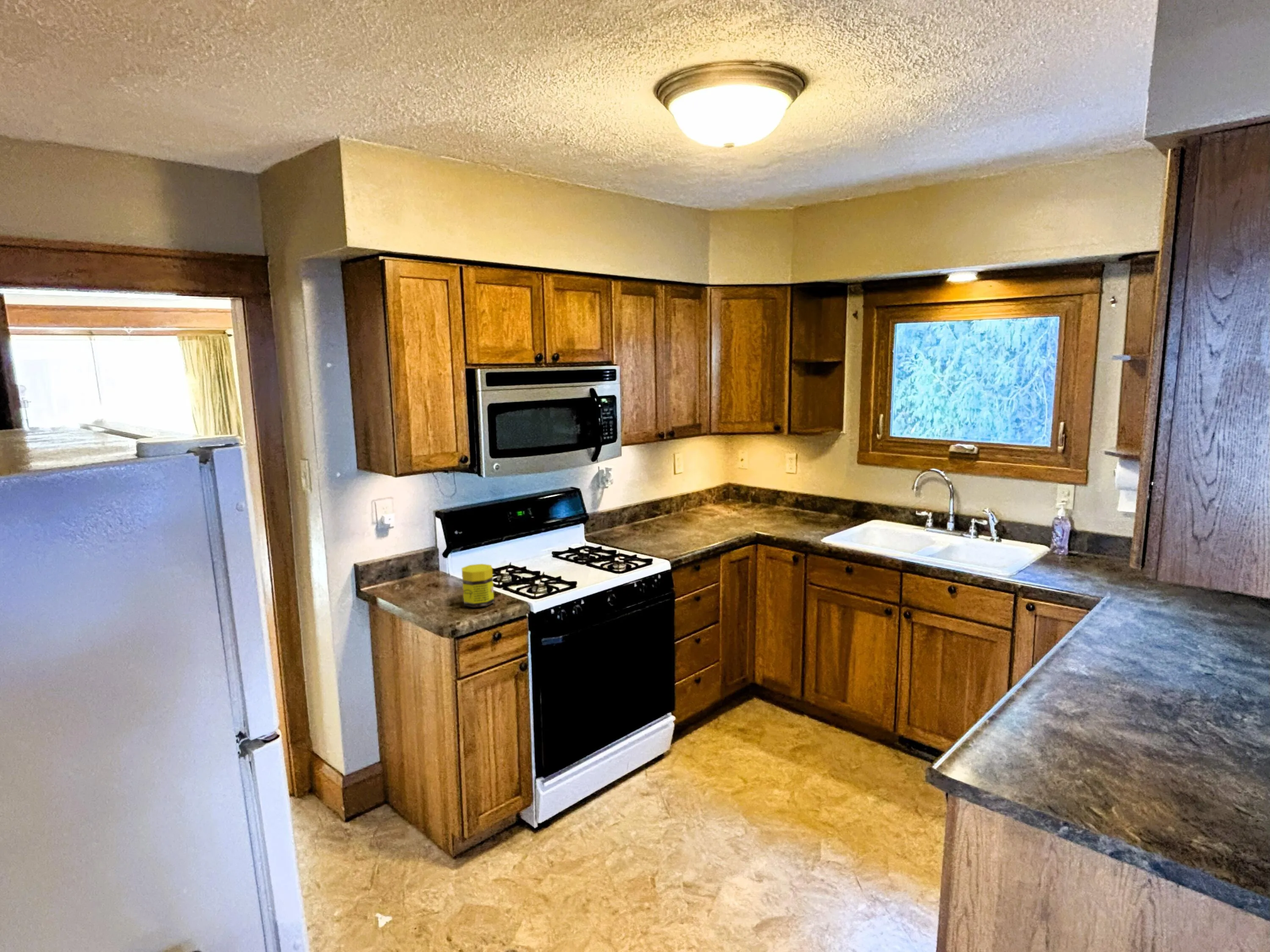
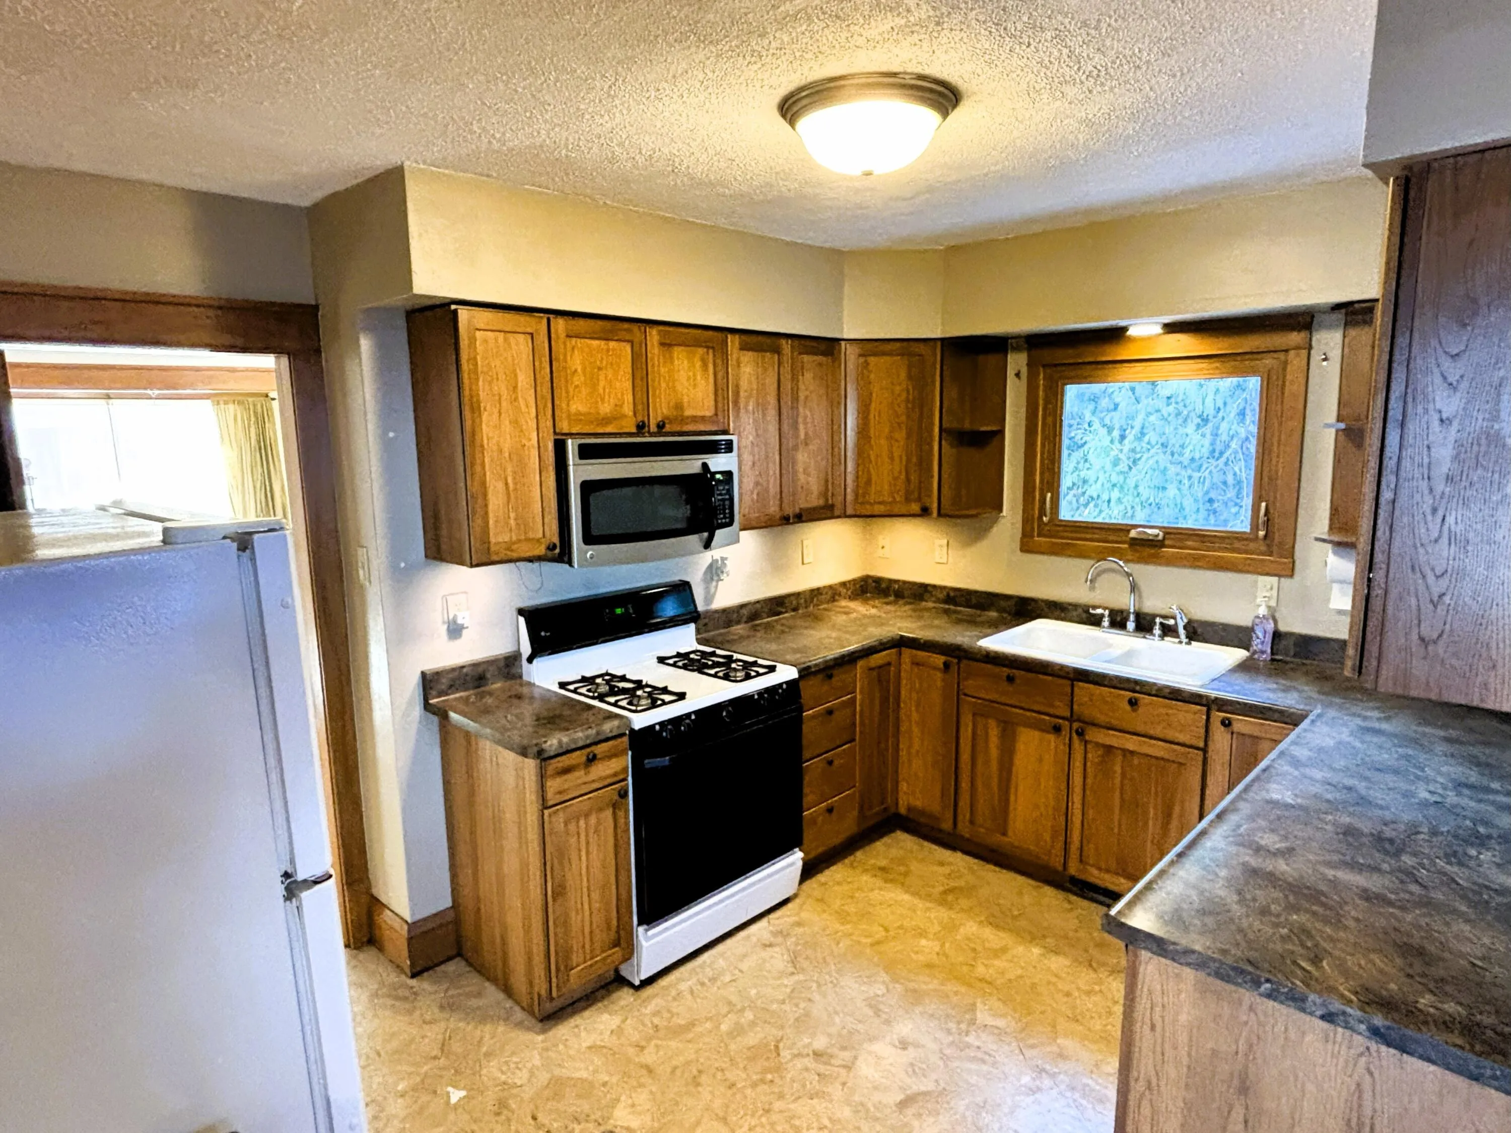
- jar [461,563,494,608]
